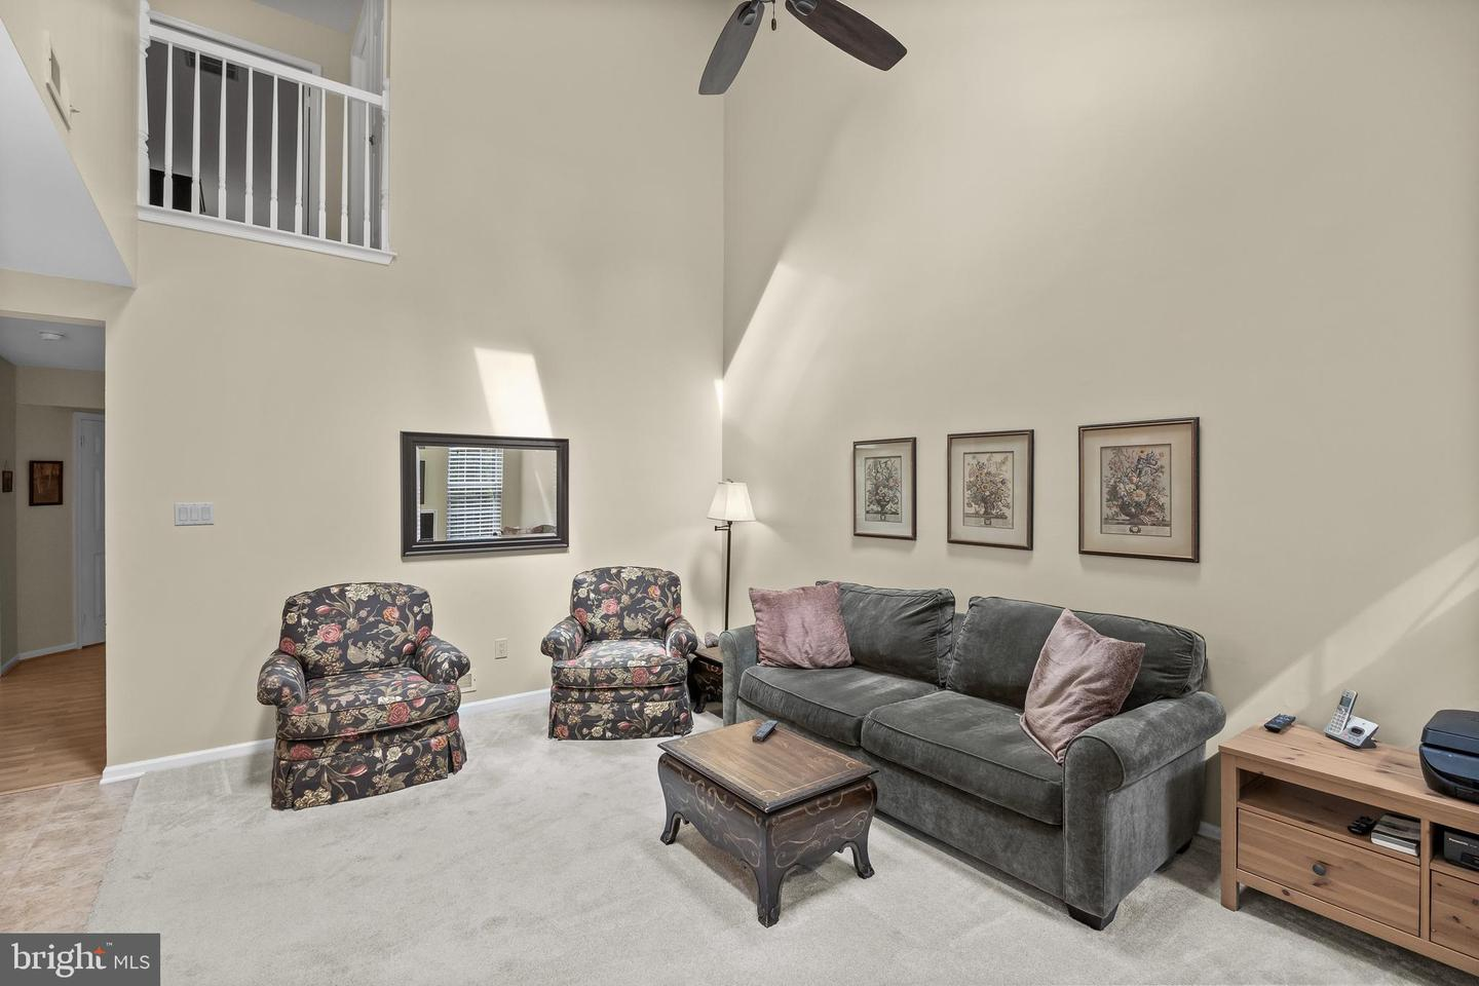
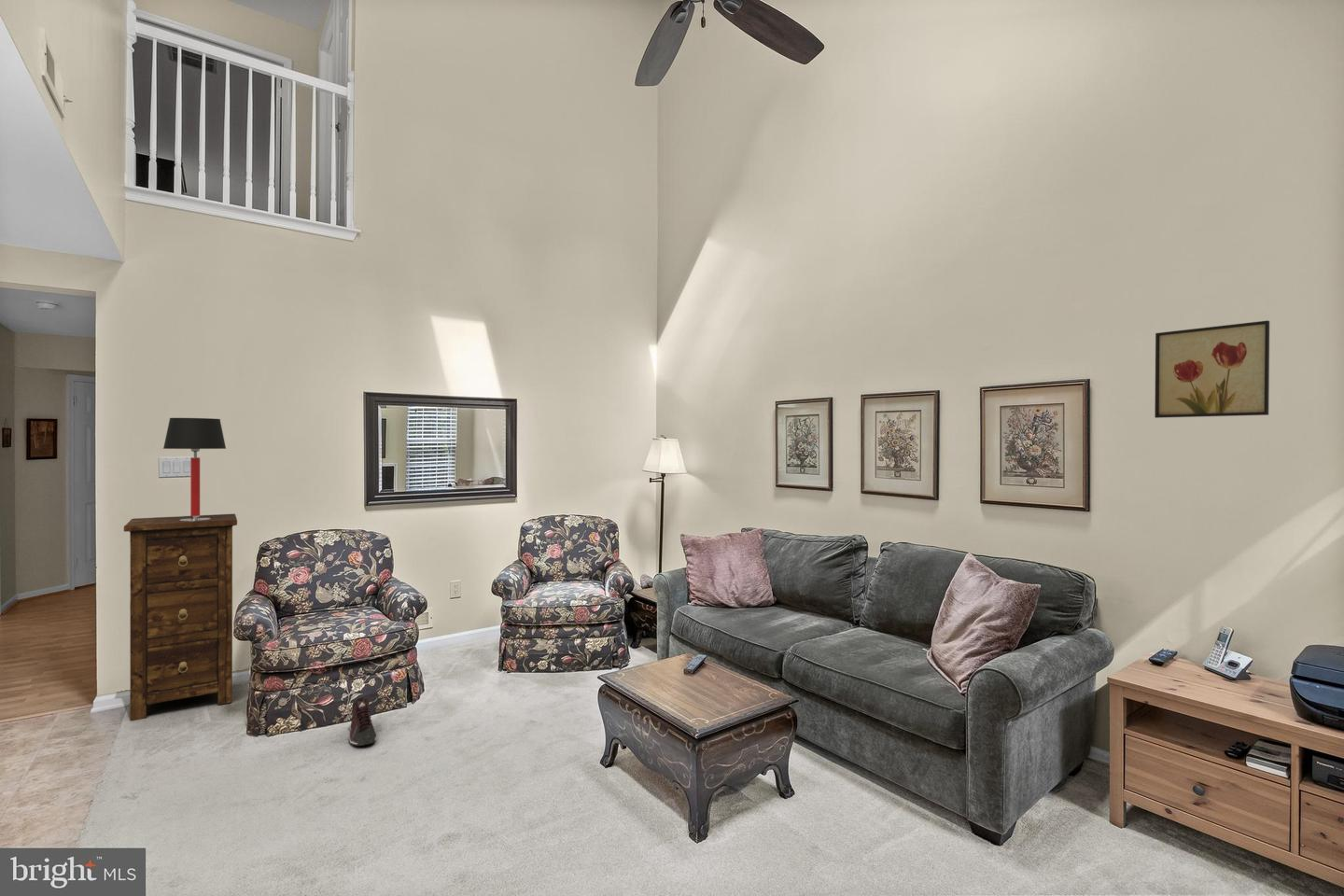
+ table lamp [162,417,227,522]
+ wall art [1154,319,1270,419]
+ cabinet [123,513,238,721]
+ sneaker [348,696,377,747]
